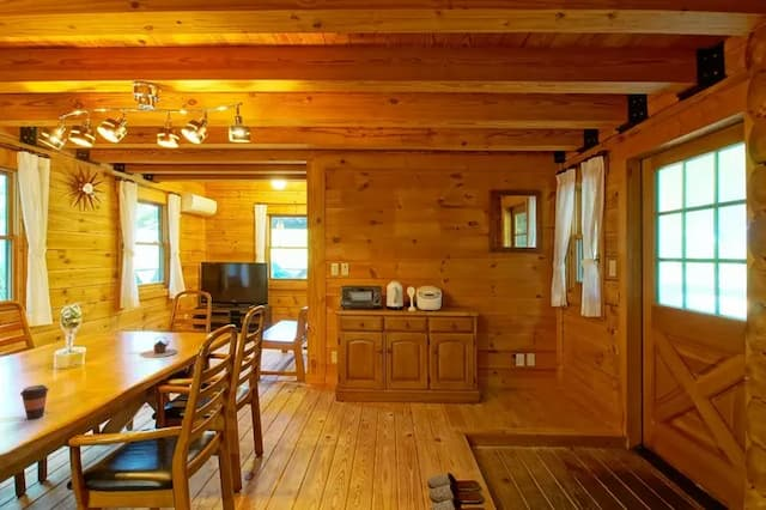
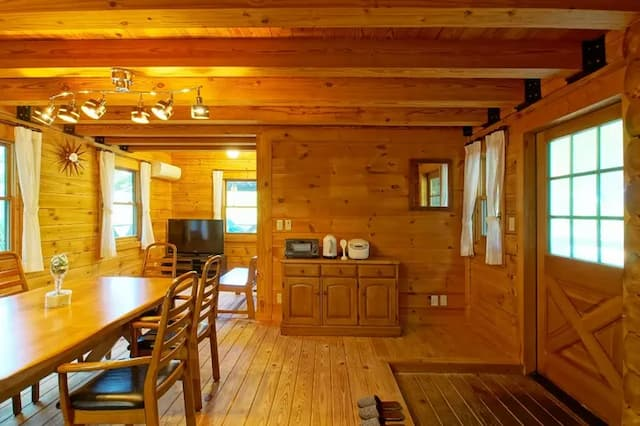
- coffee cup [19,384,50,420]
- teapot [139,336,178,359]
